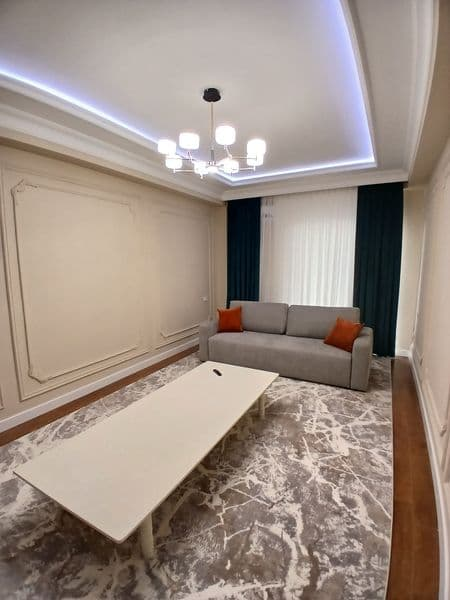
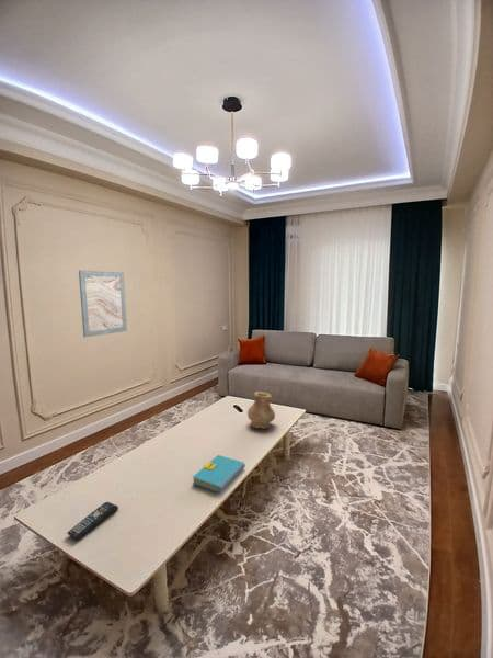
+ book [192,454,246,495]
+ remote control [66,501,119,541]
+ vase [246,390,276,430]
+ wall art [78,270,128,339]
